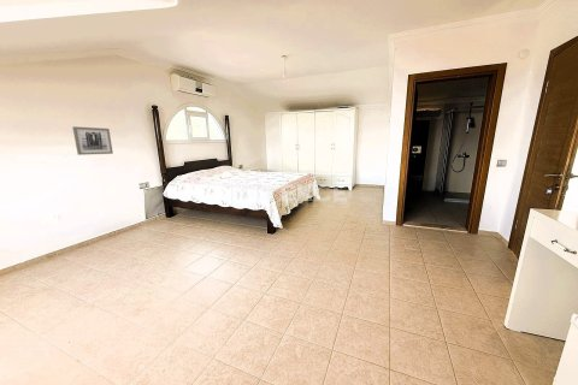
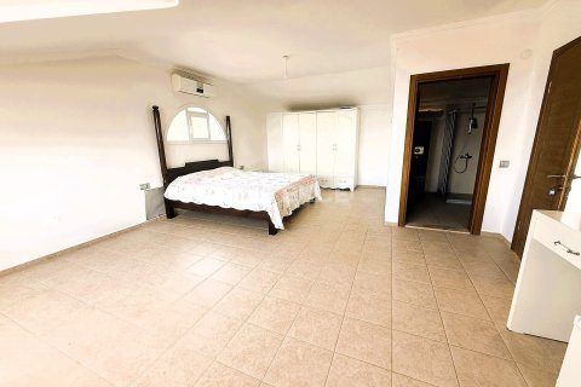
- wall art [71,125,114,156]
